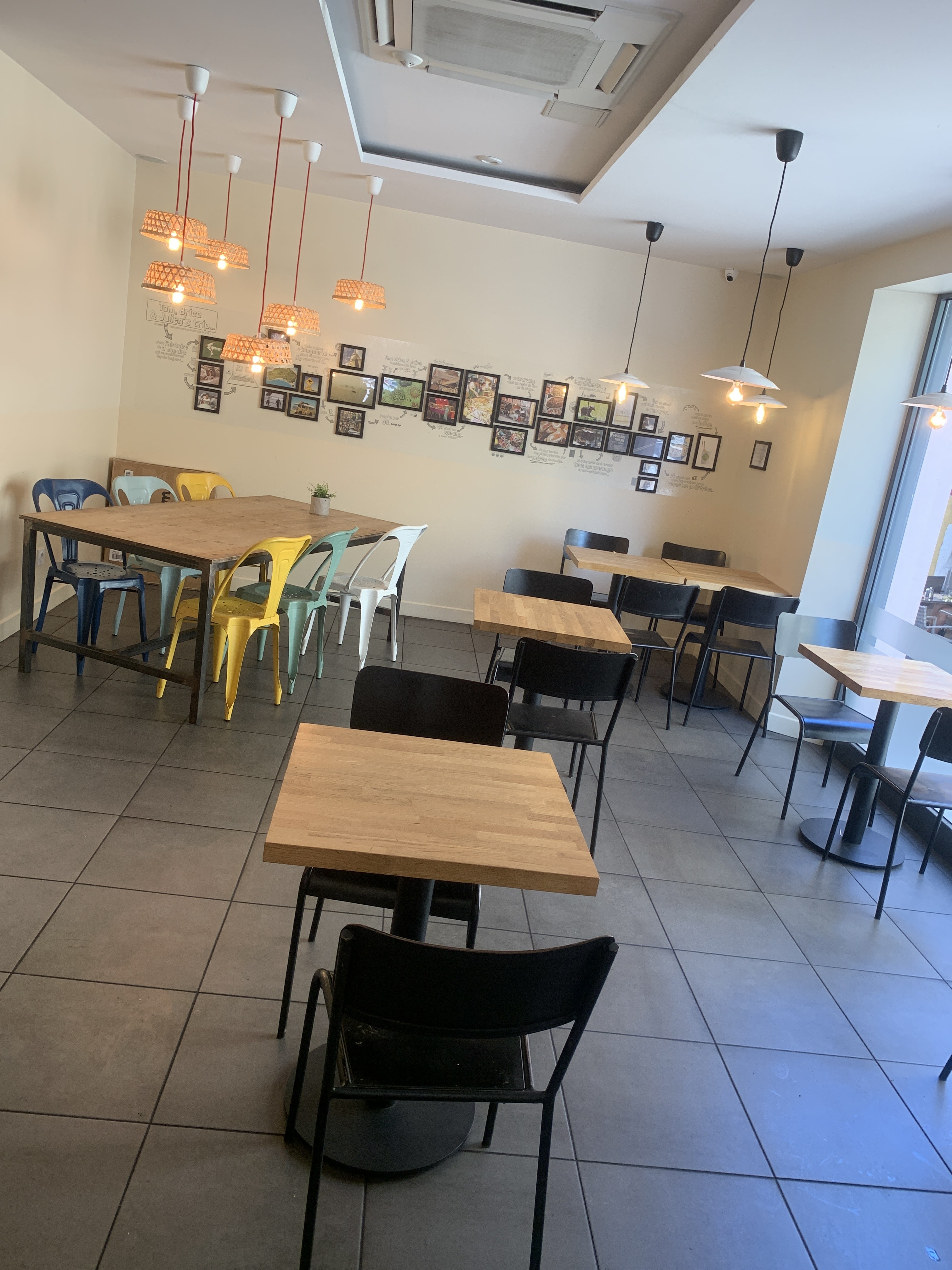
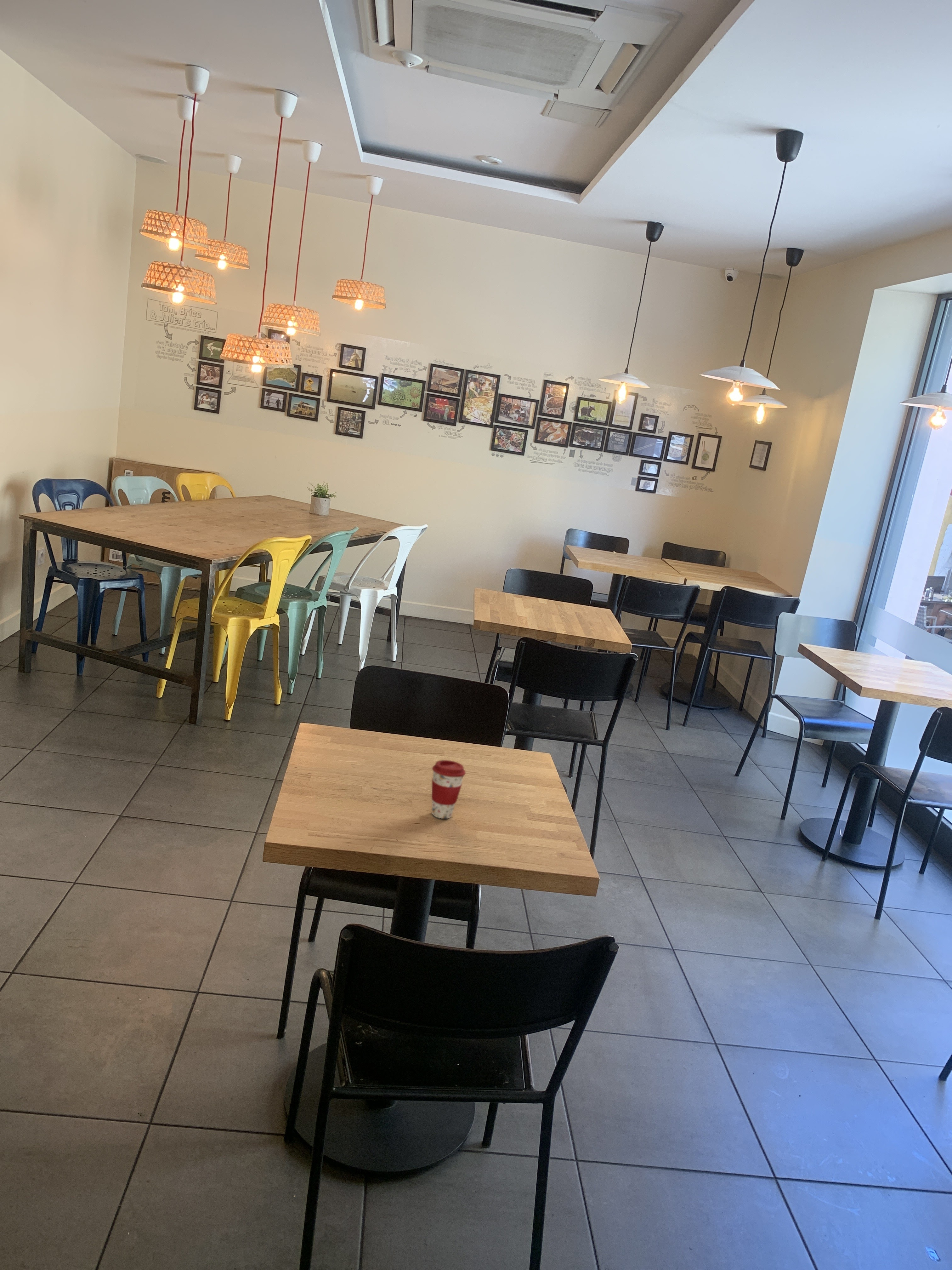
+ coffee cup [431,760,466,819]
